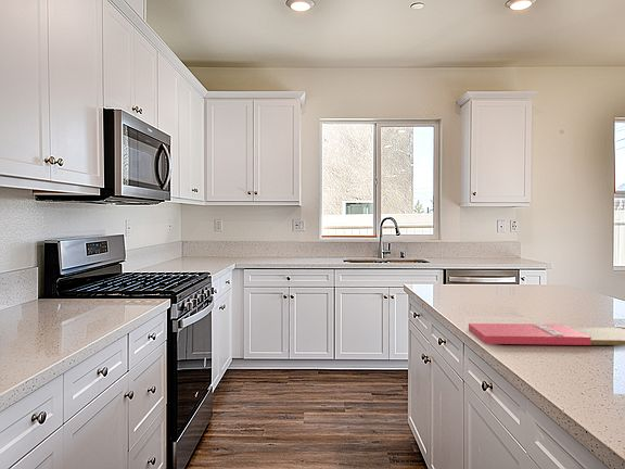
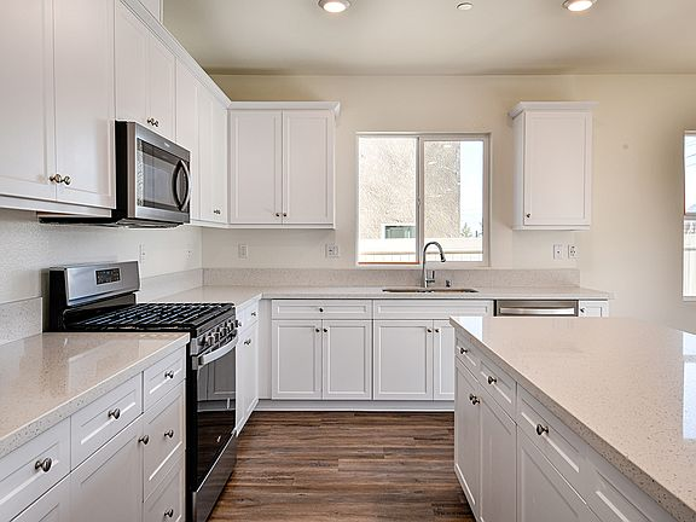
- cutting board [468,322,625,346]
